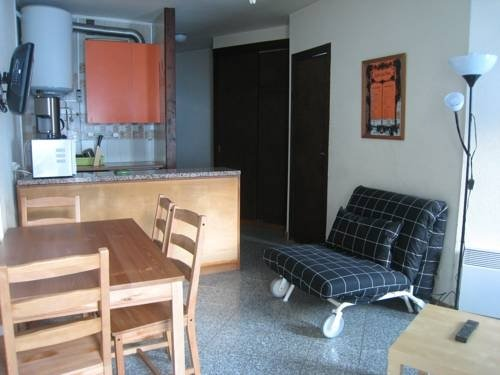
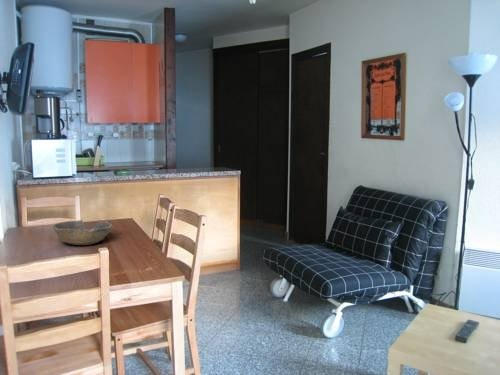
+ bowl [51,219,113,246]
